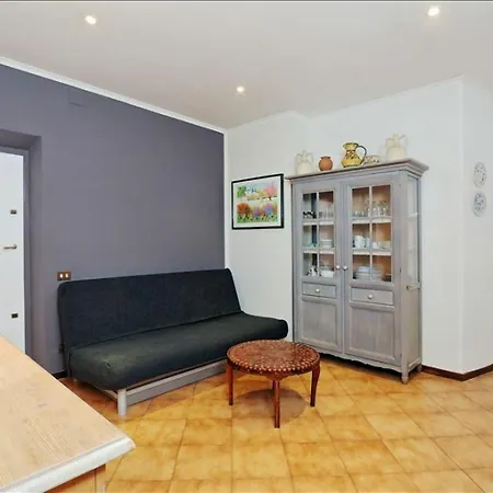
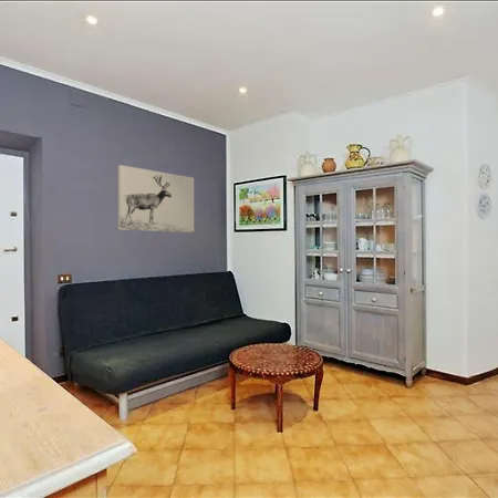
+ wall art [117,164,195,234]
